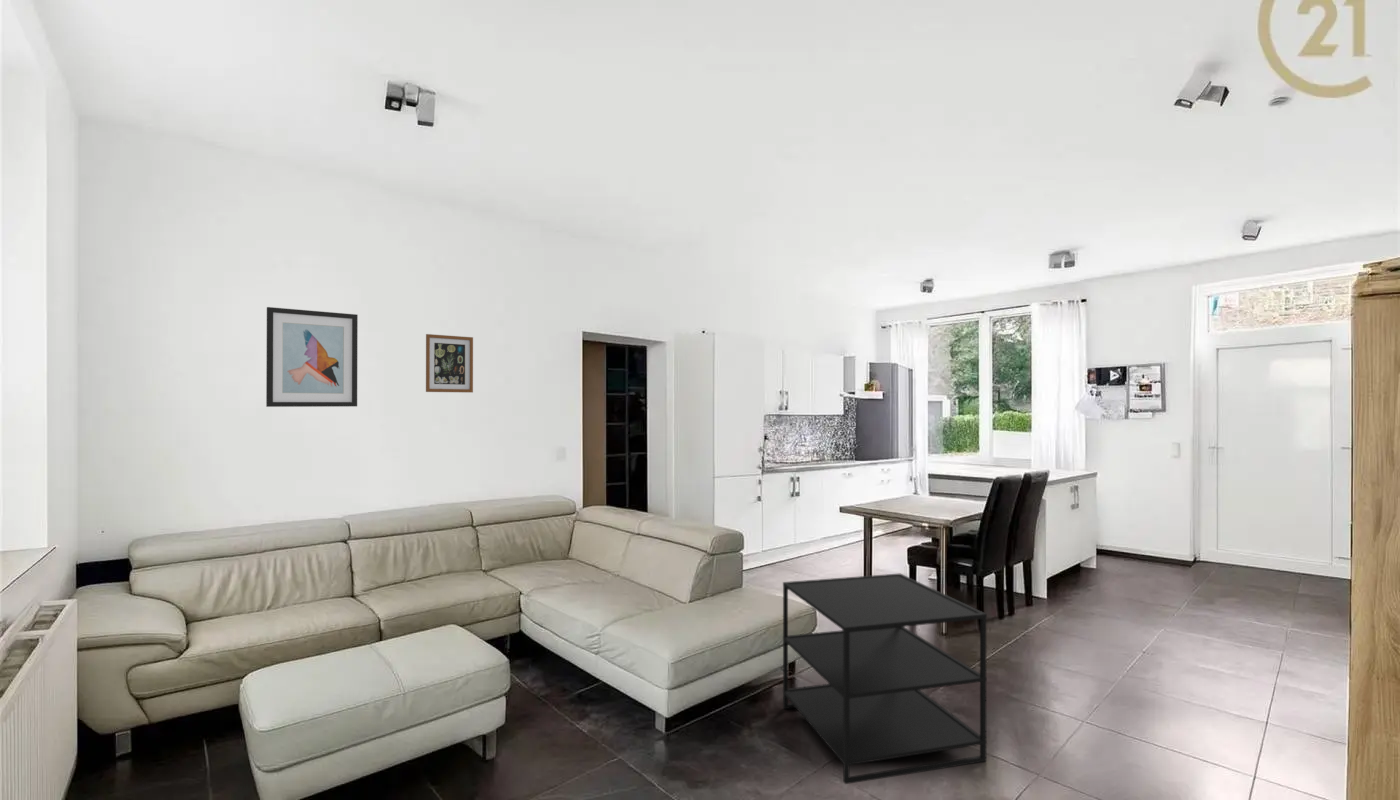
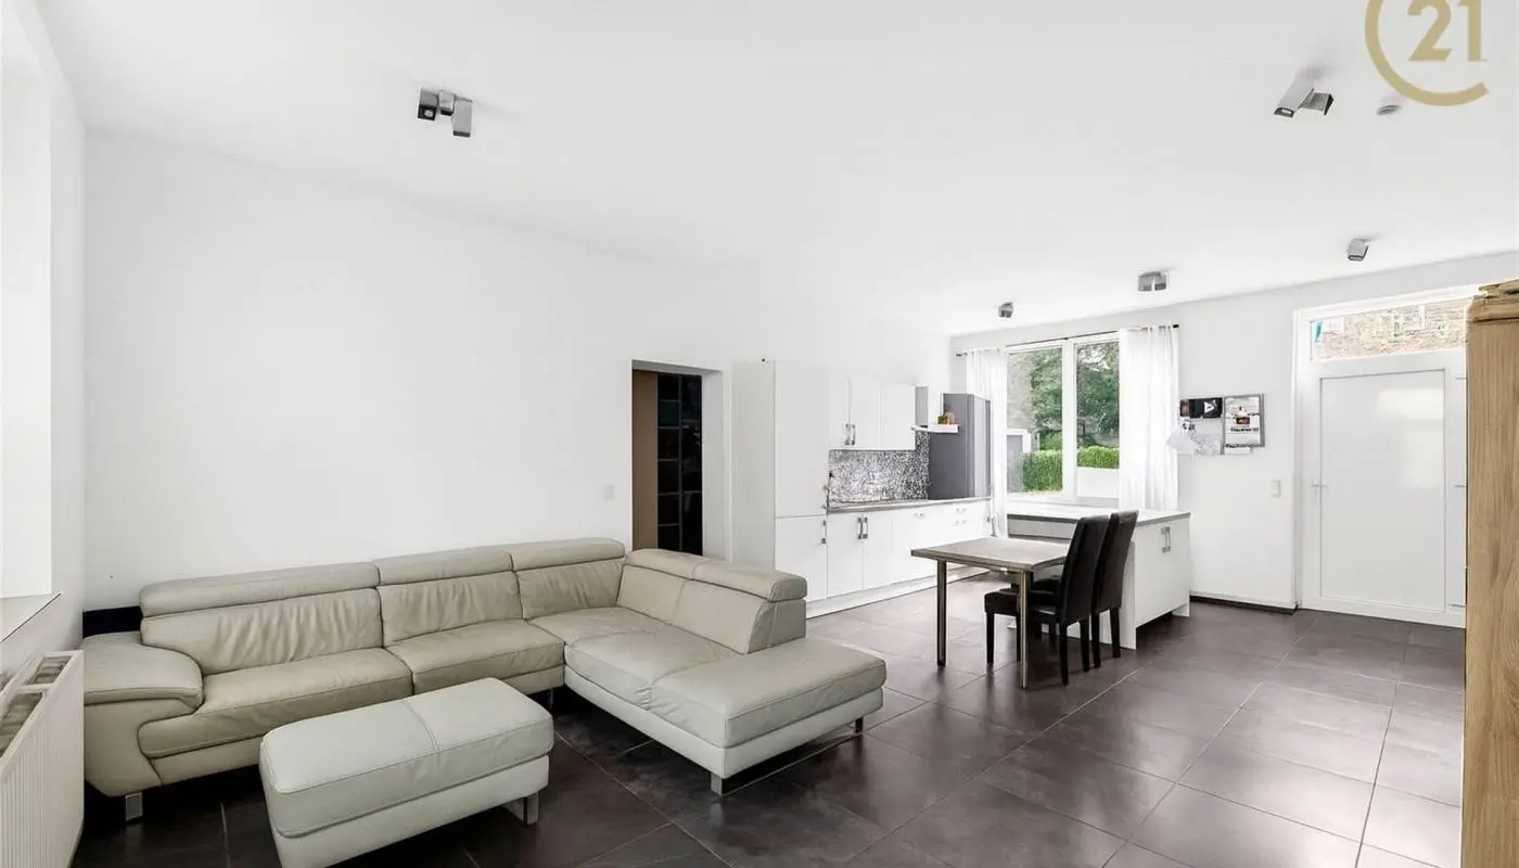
- wall art [425,333,474,393]
- side table [782,573,988,785]
- wall art [265,306,359,408]
